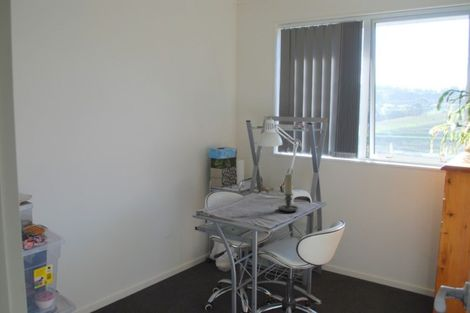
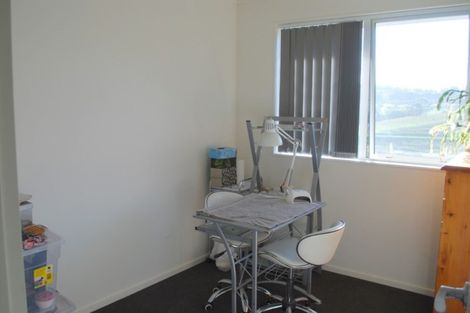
- candle holder [277,173,300,213]
